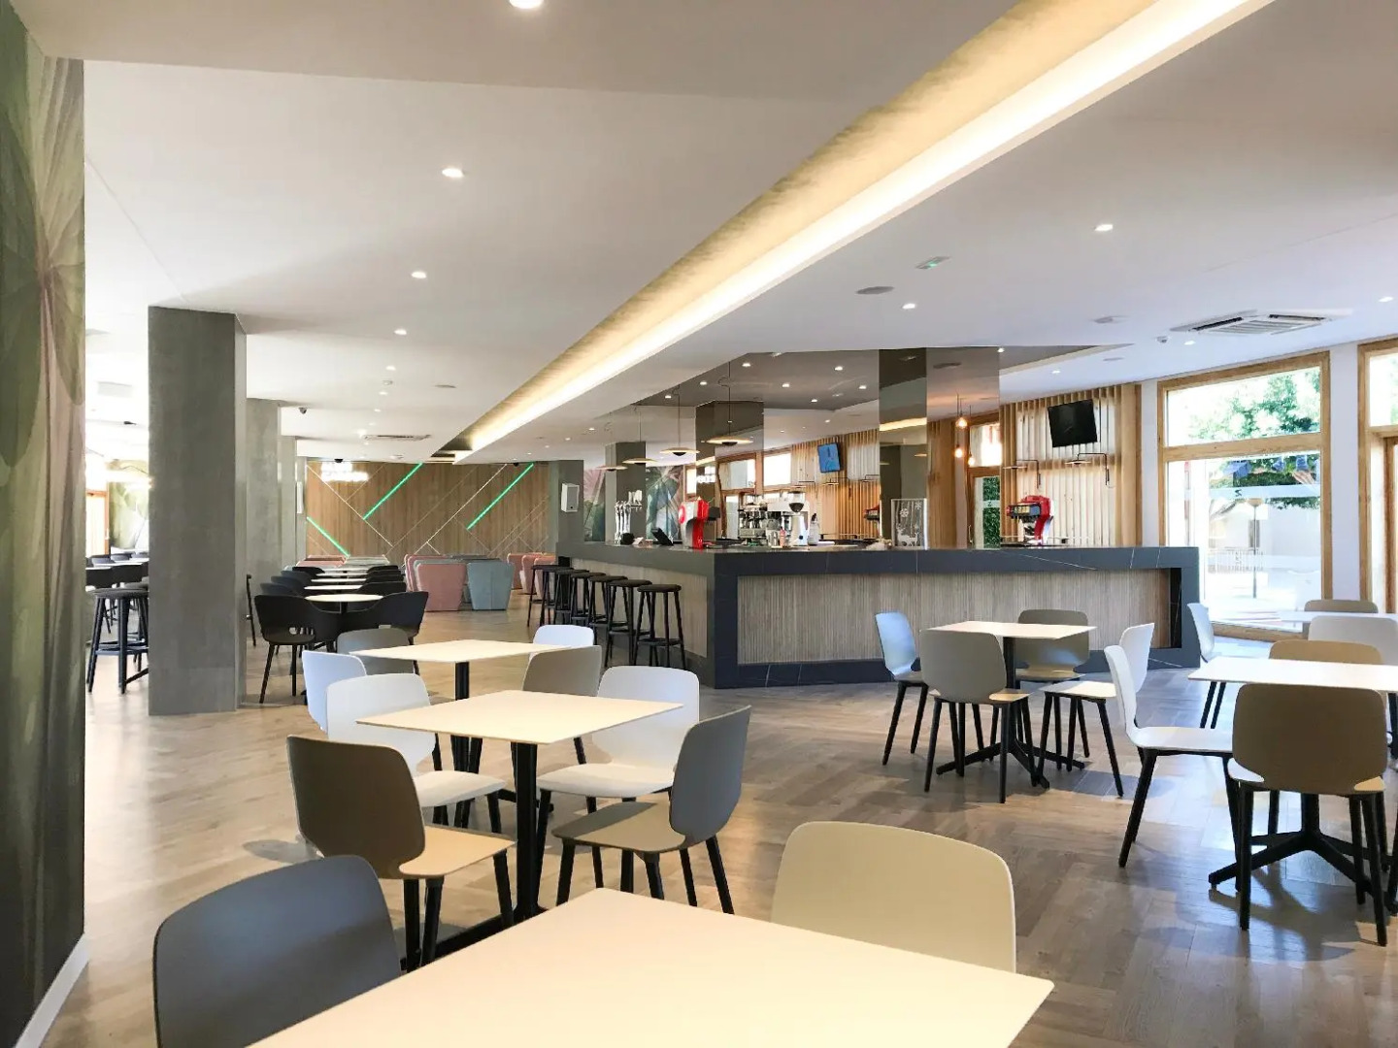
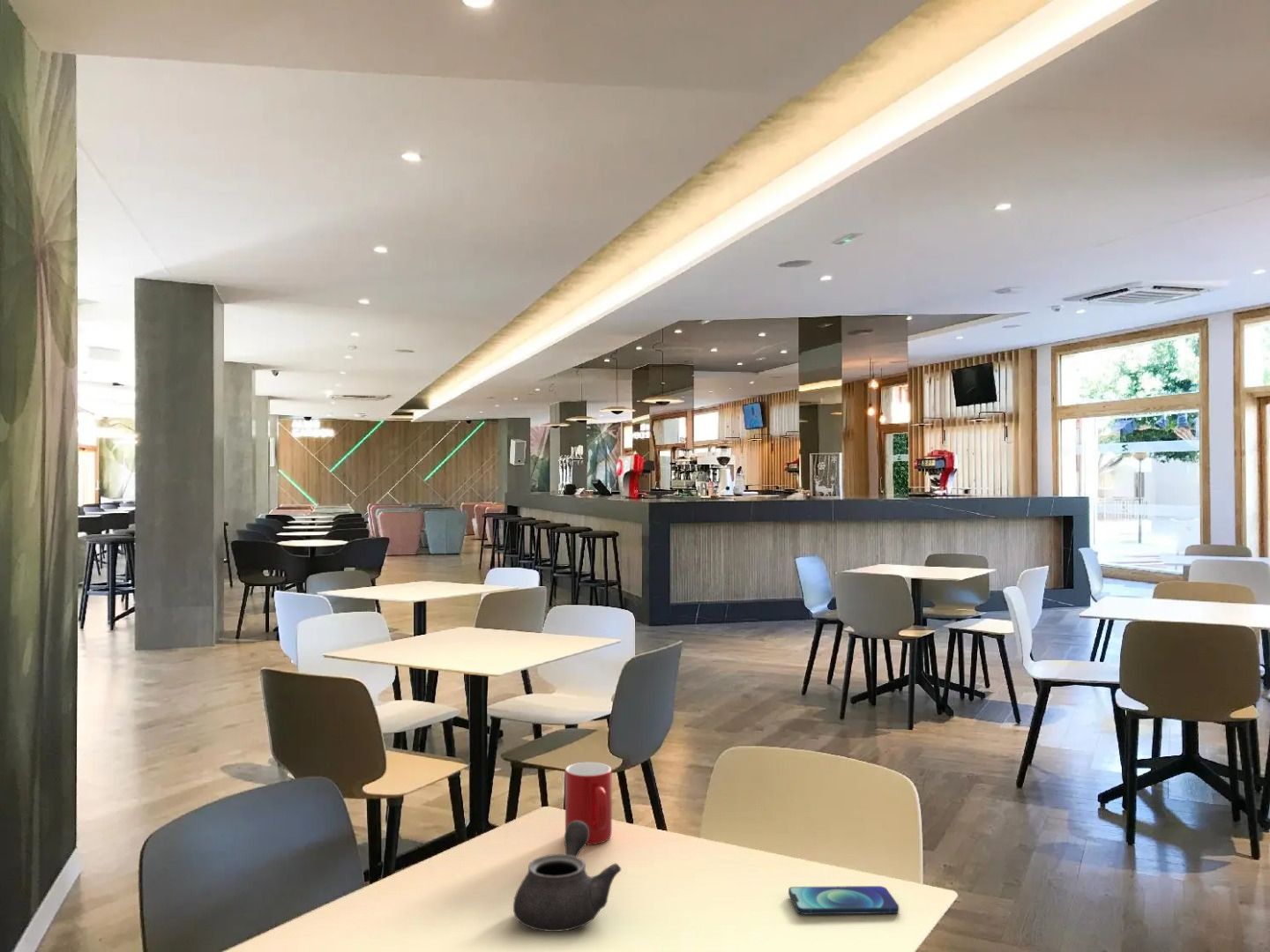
+ smartphone [788,885,900,915]
+ teapot [512,821,622,933]
+ cup [564,761,613,845]
